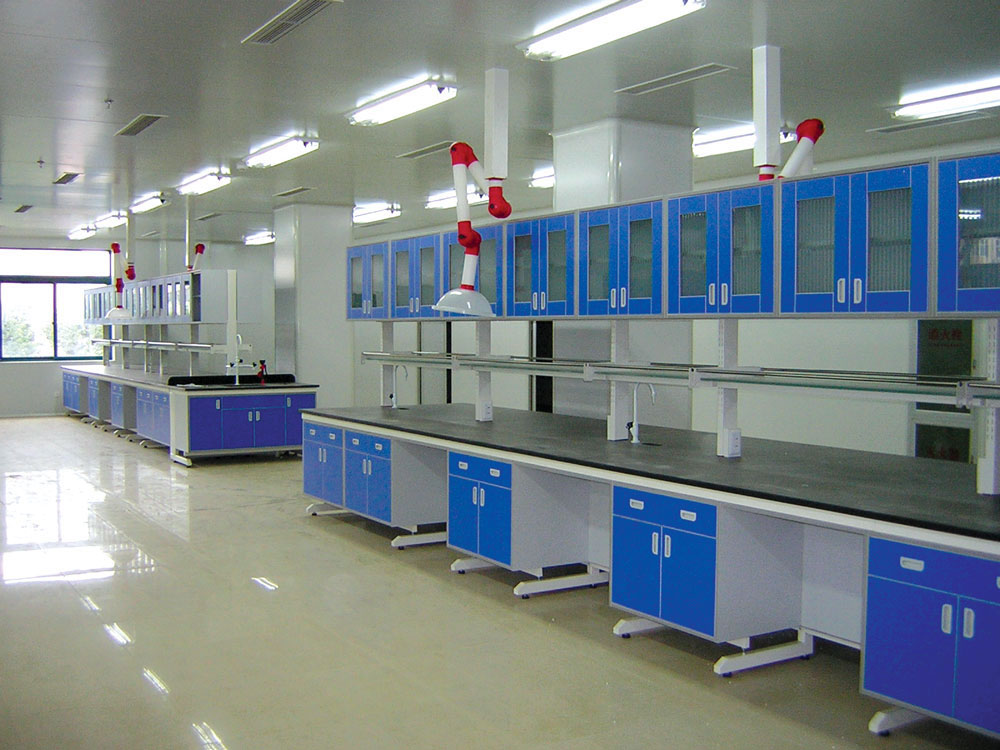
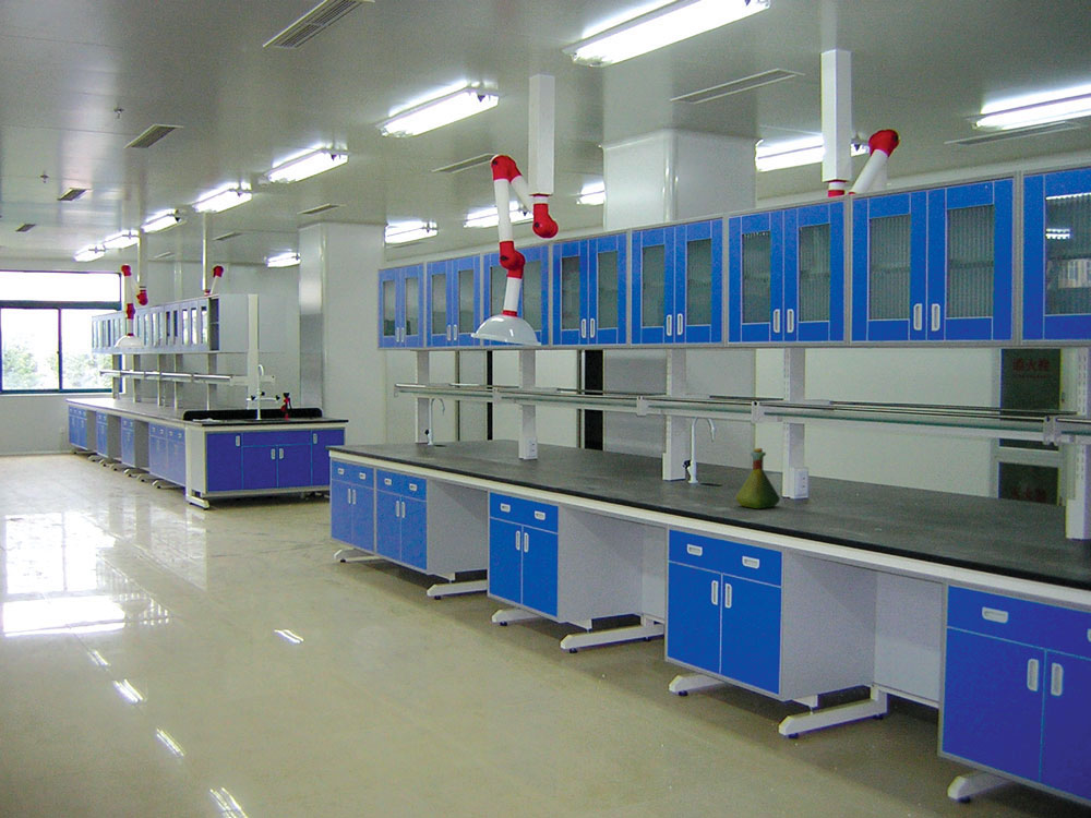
+ flask [735,447,781,509]
